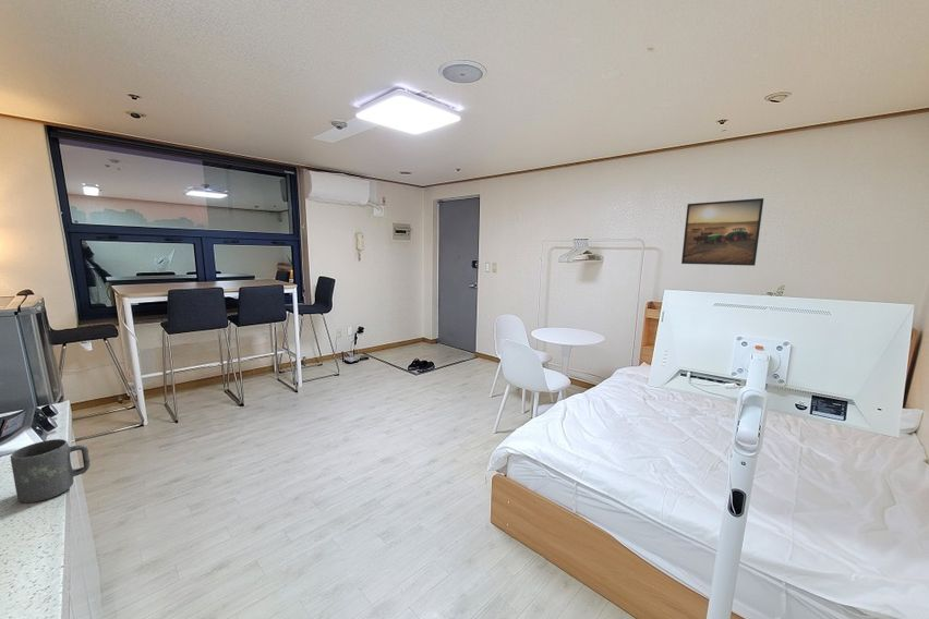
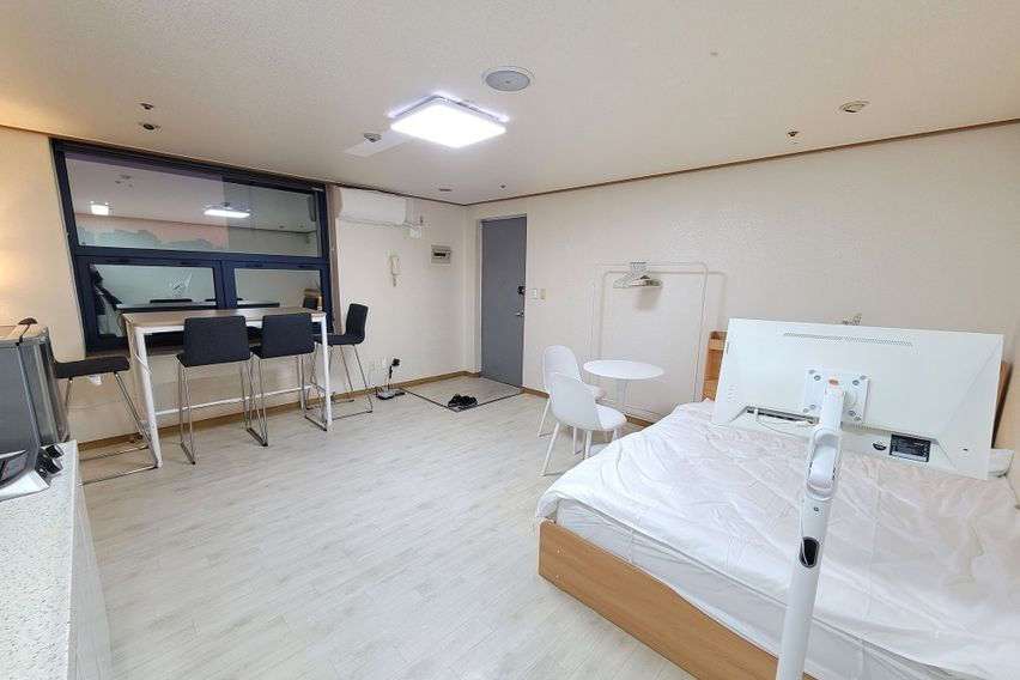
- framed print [680,197,764,267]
- mug [10,438,92,503]
